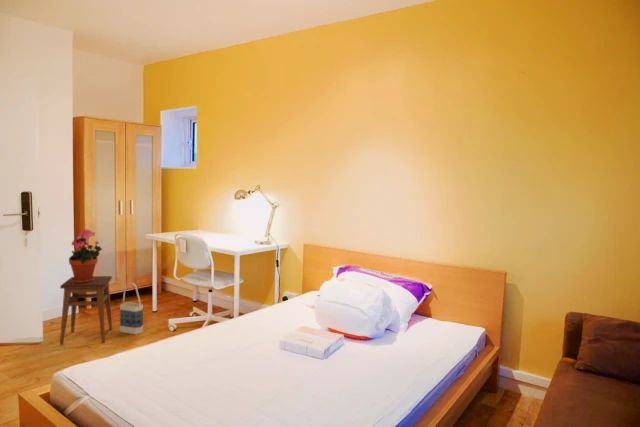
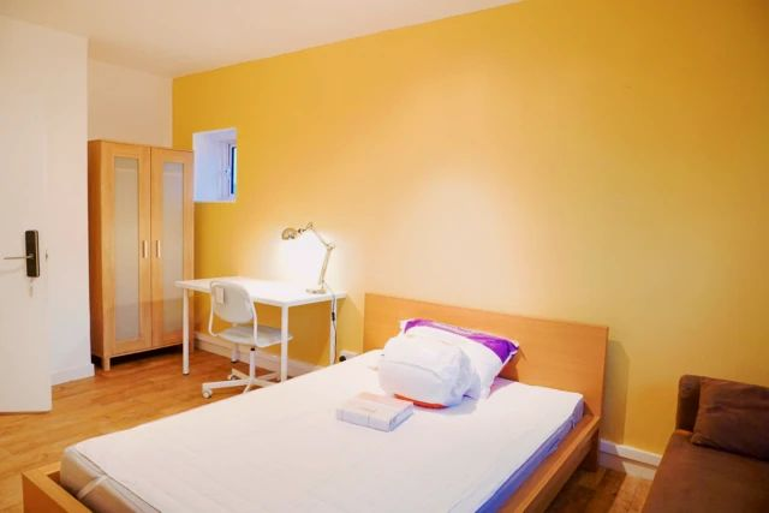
- bag [119,282,144,336]
- potted plant [68,228,103,283]
- stool [59,275,113,346]
